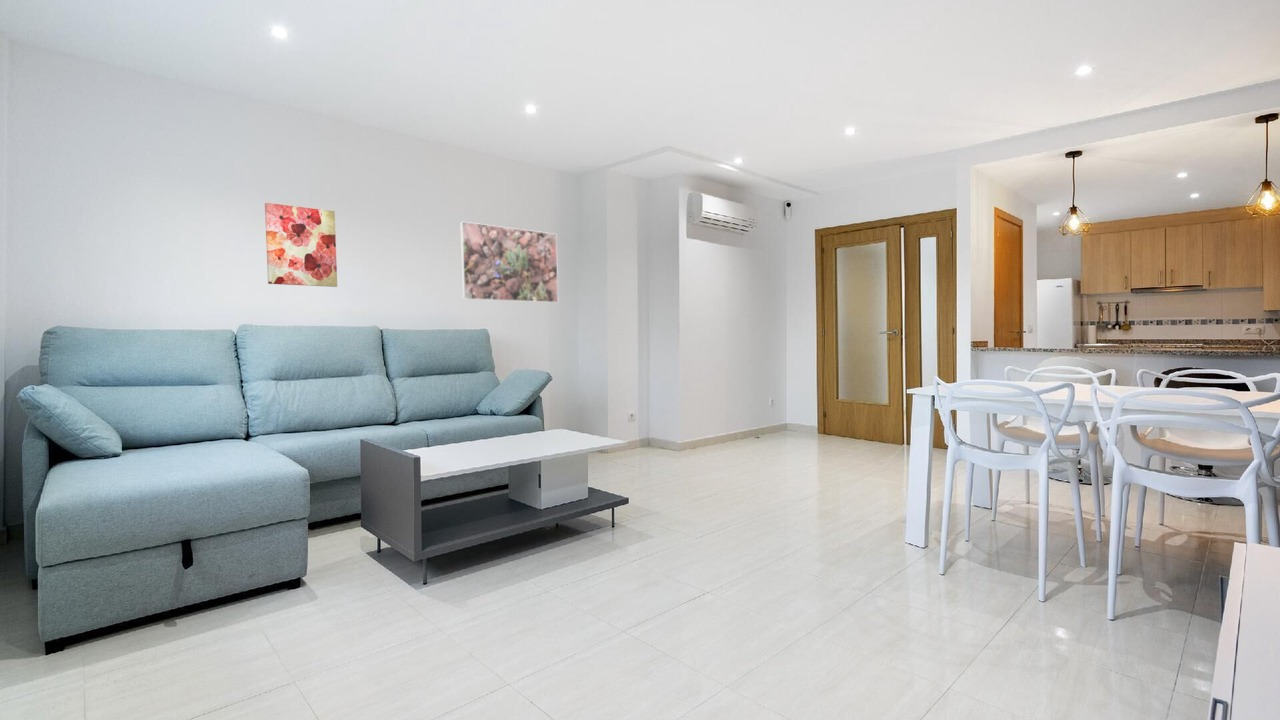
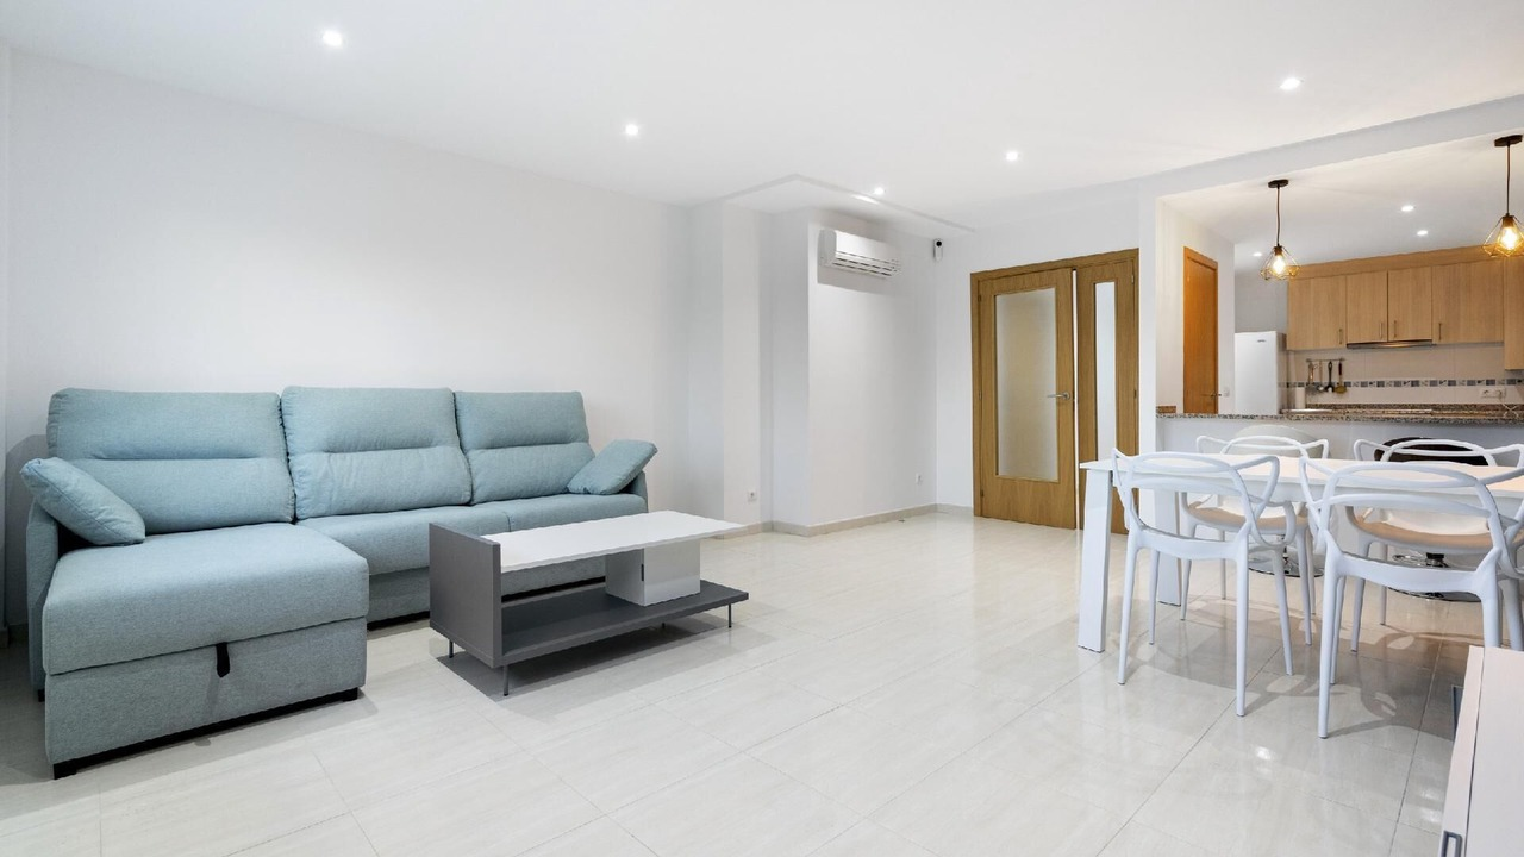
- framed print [459,221,559,304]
- wall art [264,202,338,288]
